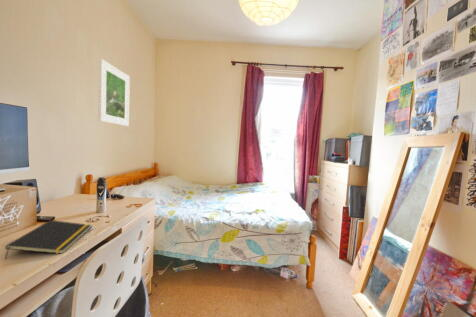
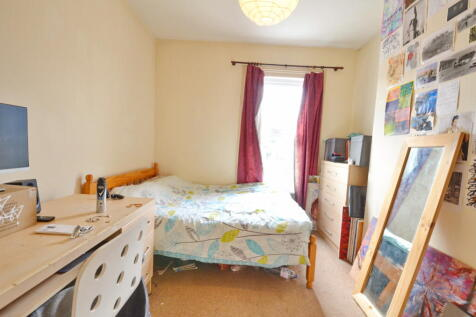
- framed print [97,58,131,127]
- notepad [4,219,92,260]
